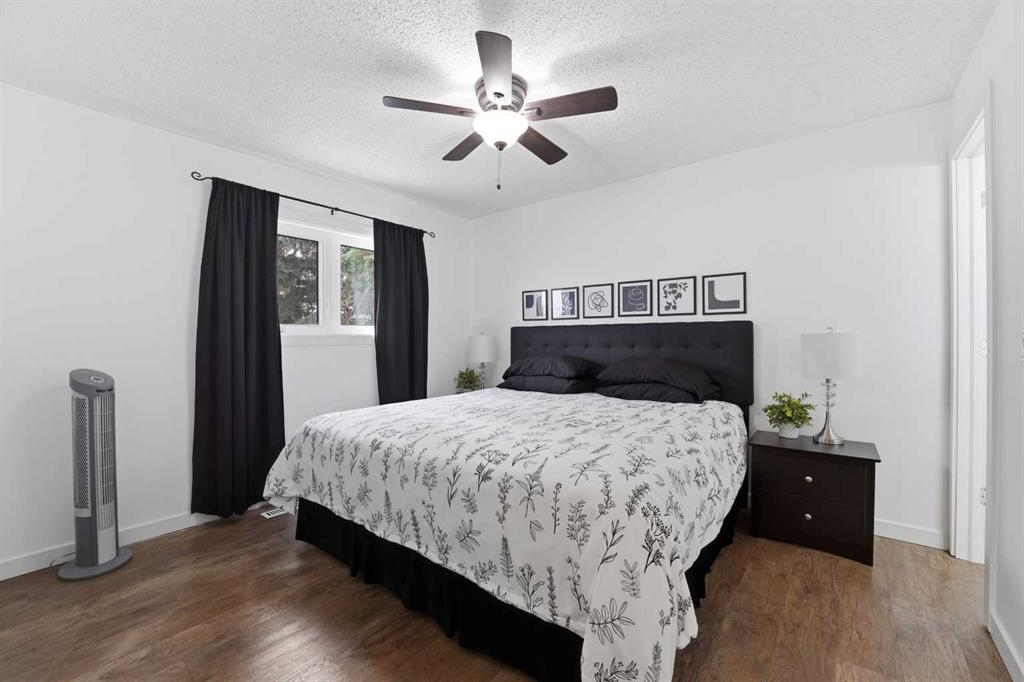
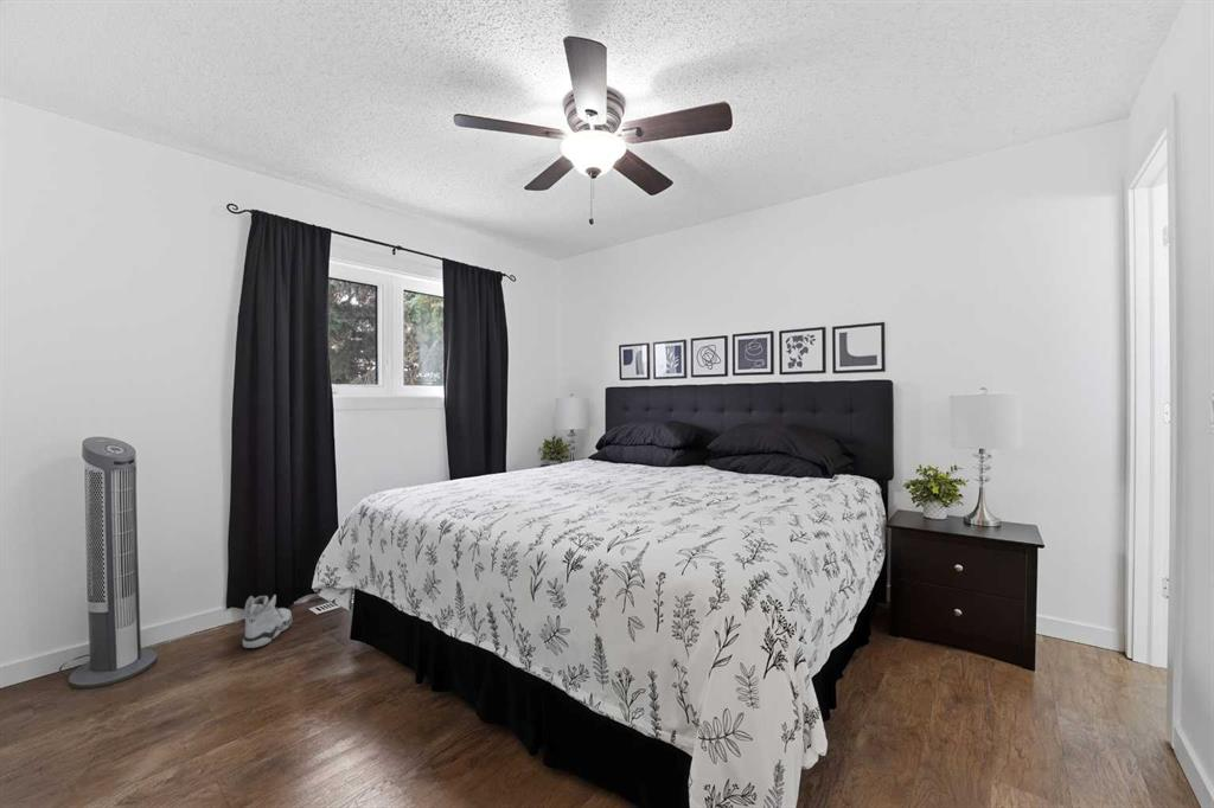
+ sneaker [242,594,293,649]
